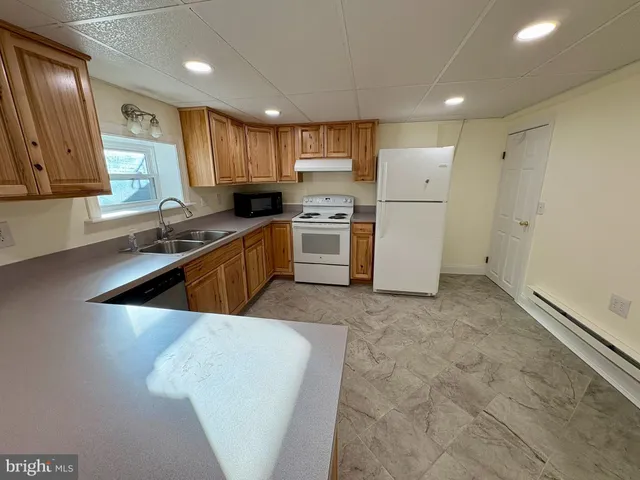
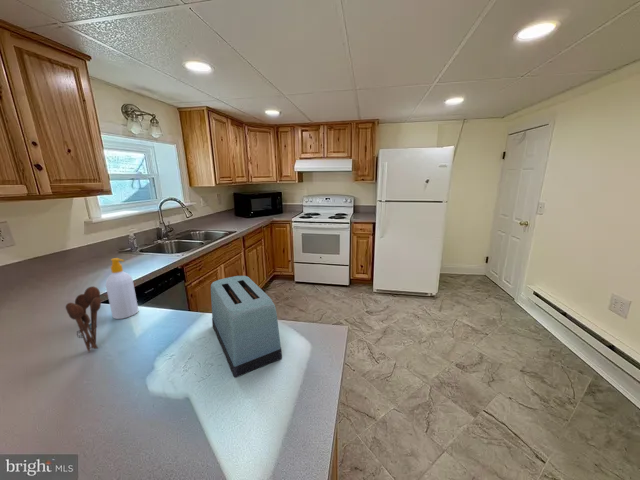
+ soap bottle [105,257,139,320]
+ toaster [210,275,283,378]
+ utensil holder [65,285,102,353]
